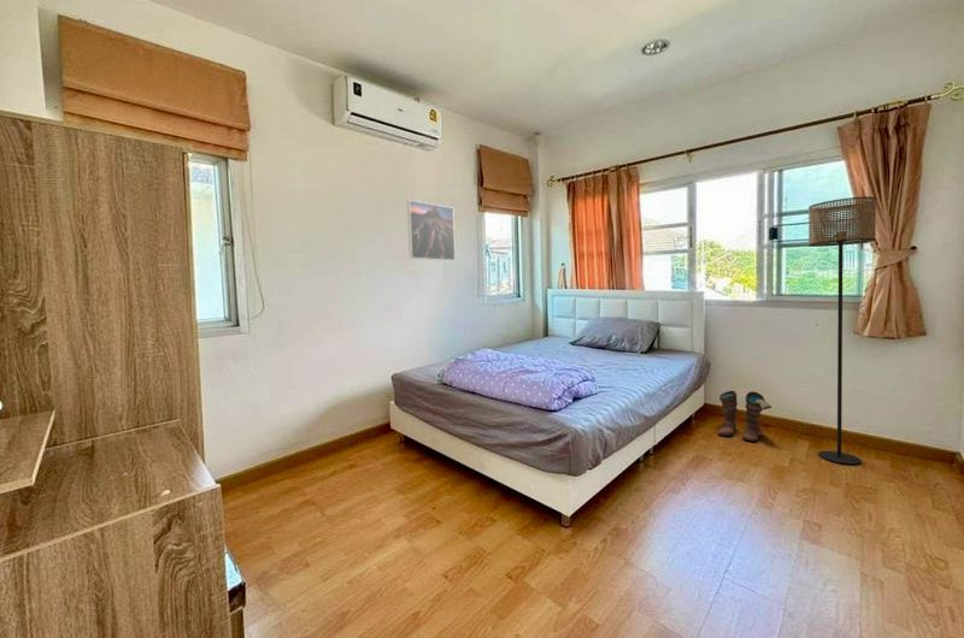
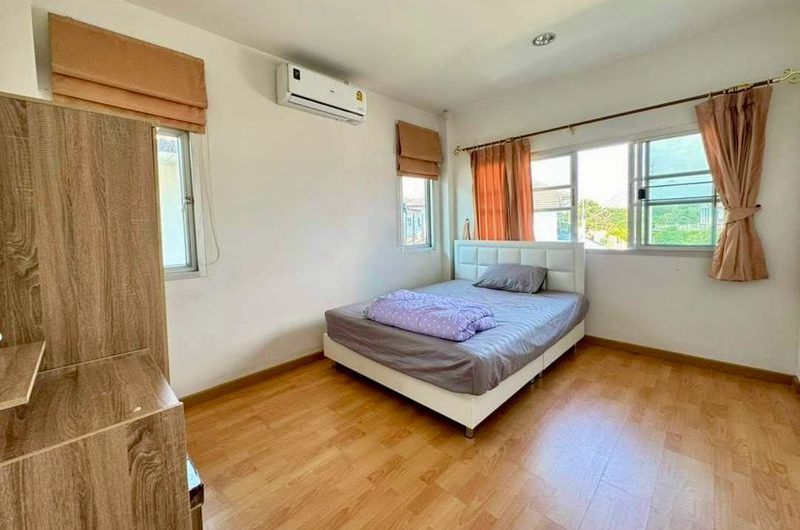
- boots [717,390,774,443]
- floor lamp [807,195,877,466]
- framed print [406,199,457,262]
